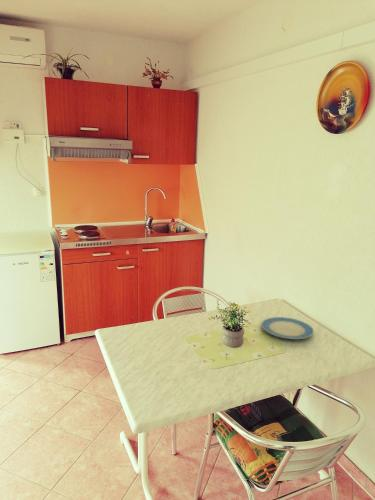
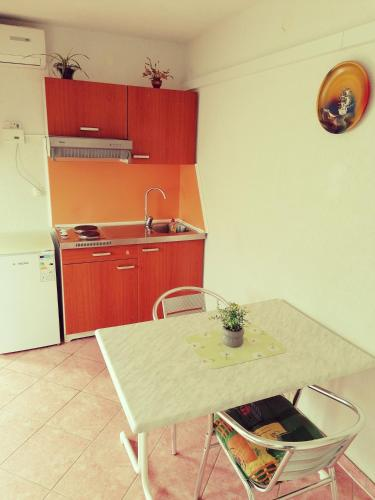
- plate [260,316,315,340]
